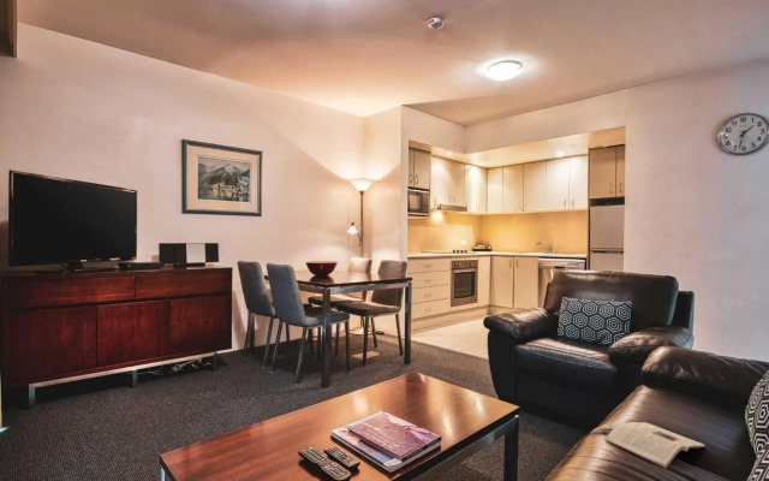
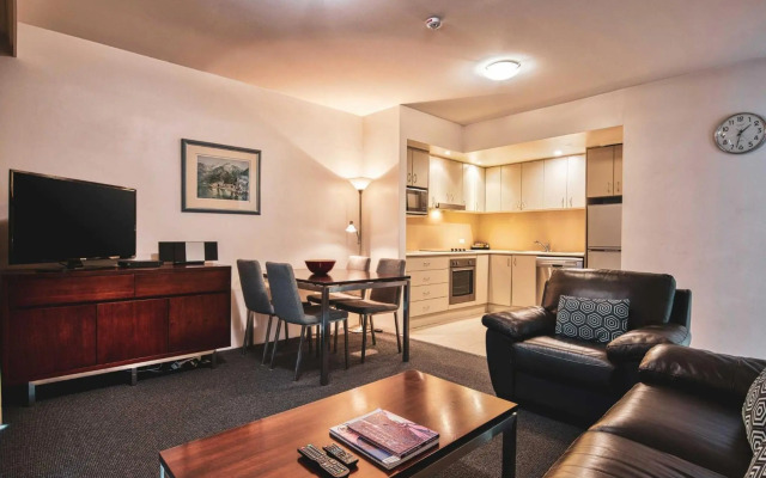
- magazine [603,421,707,469]
